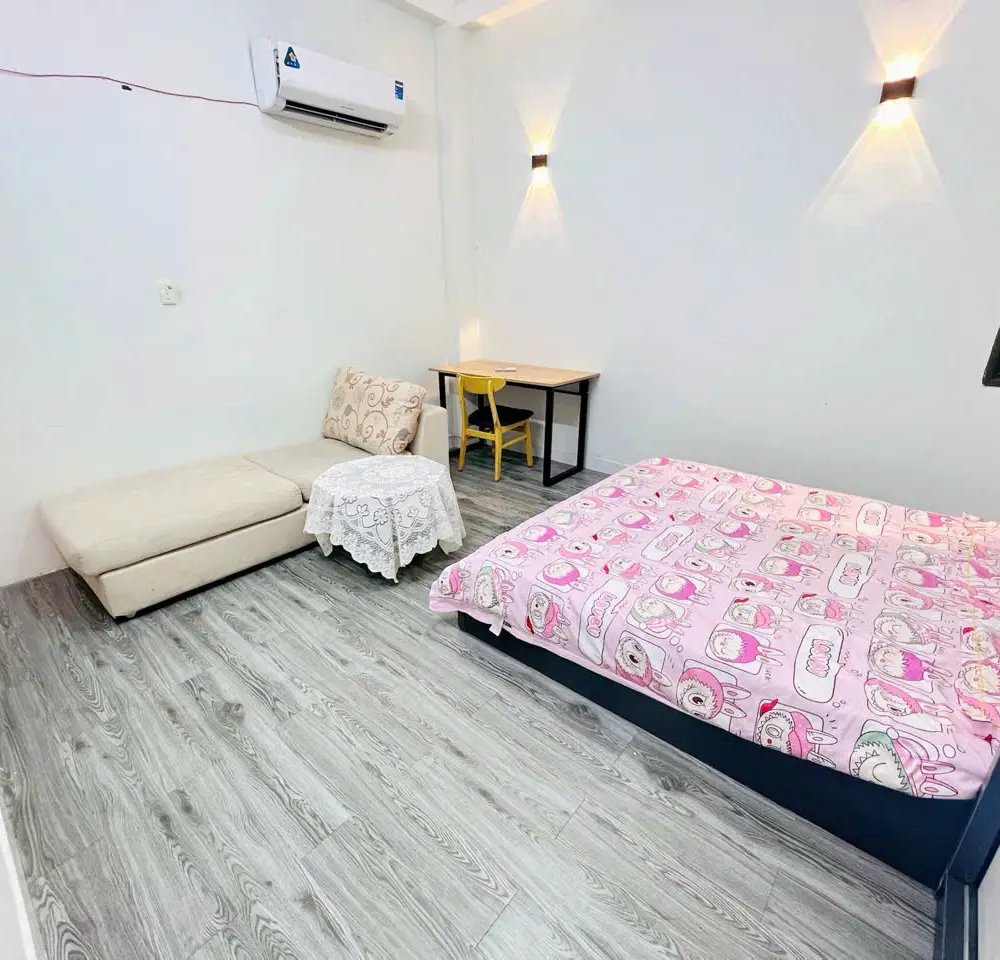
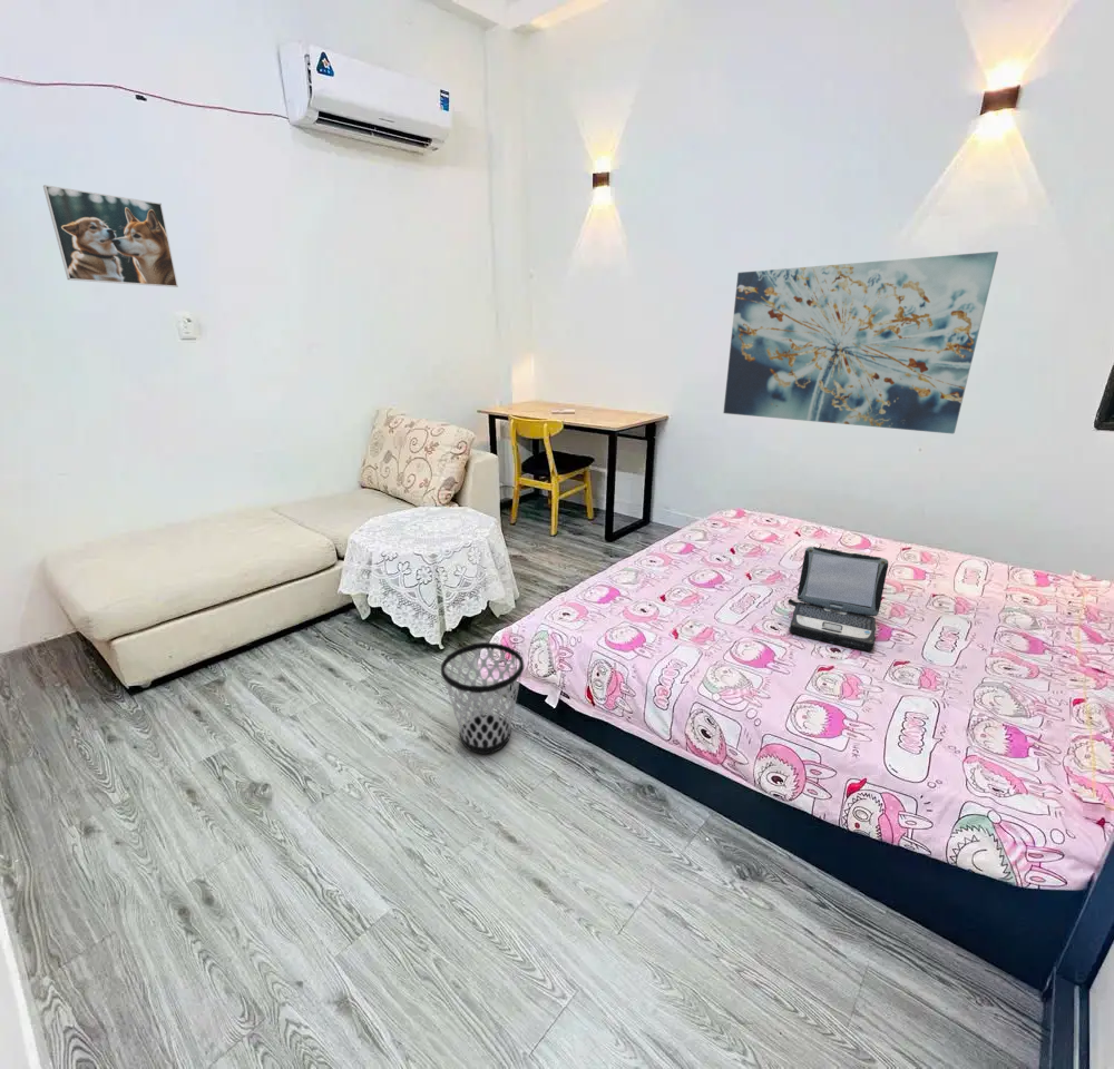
+ wall art [722,251,999,435]
+ wastebasket [440,641,525,755]
+ laptop [786,546,889,651]
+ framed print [42,184,179,288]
